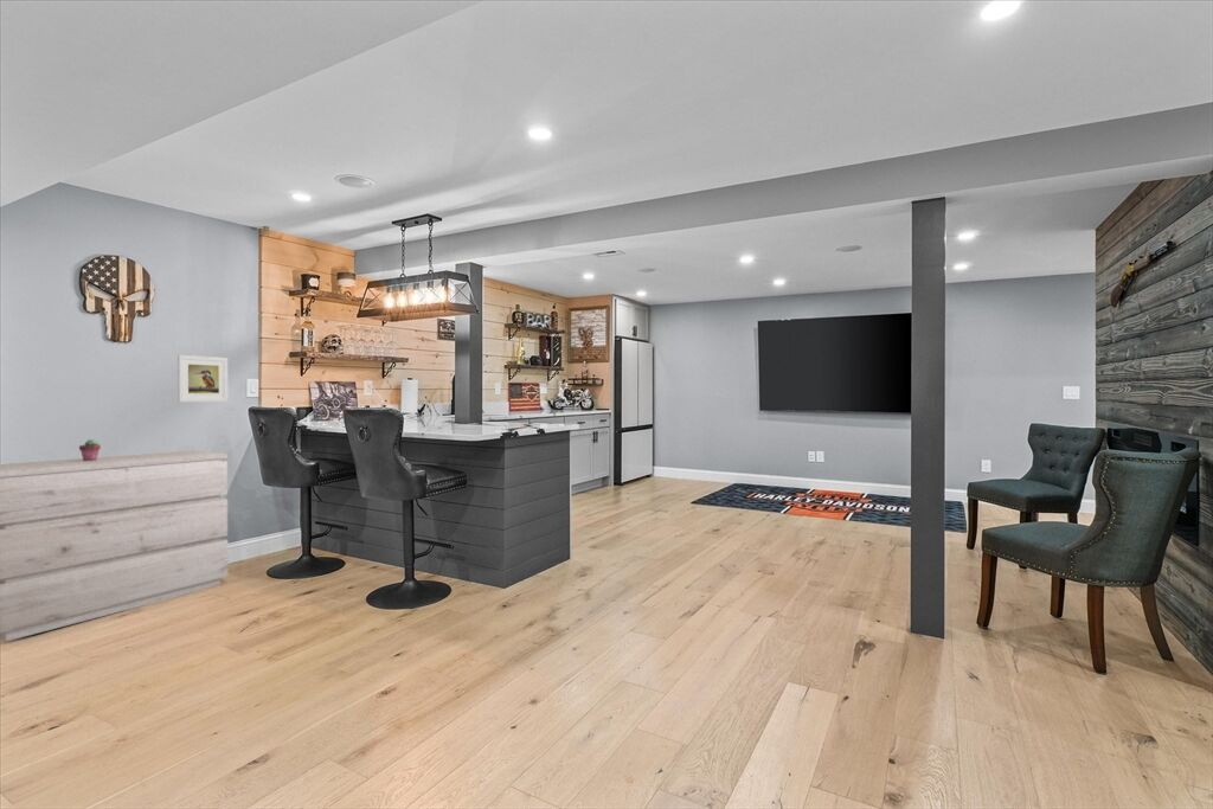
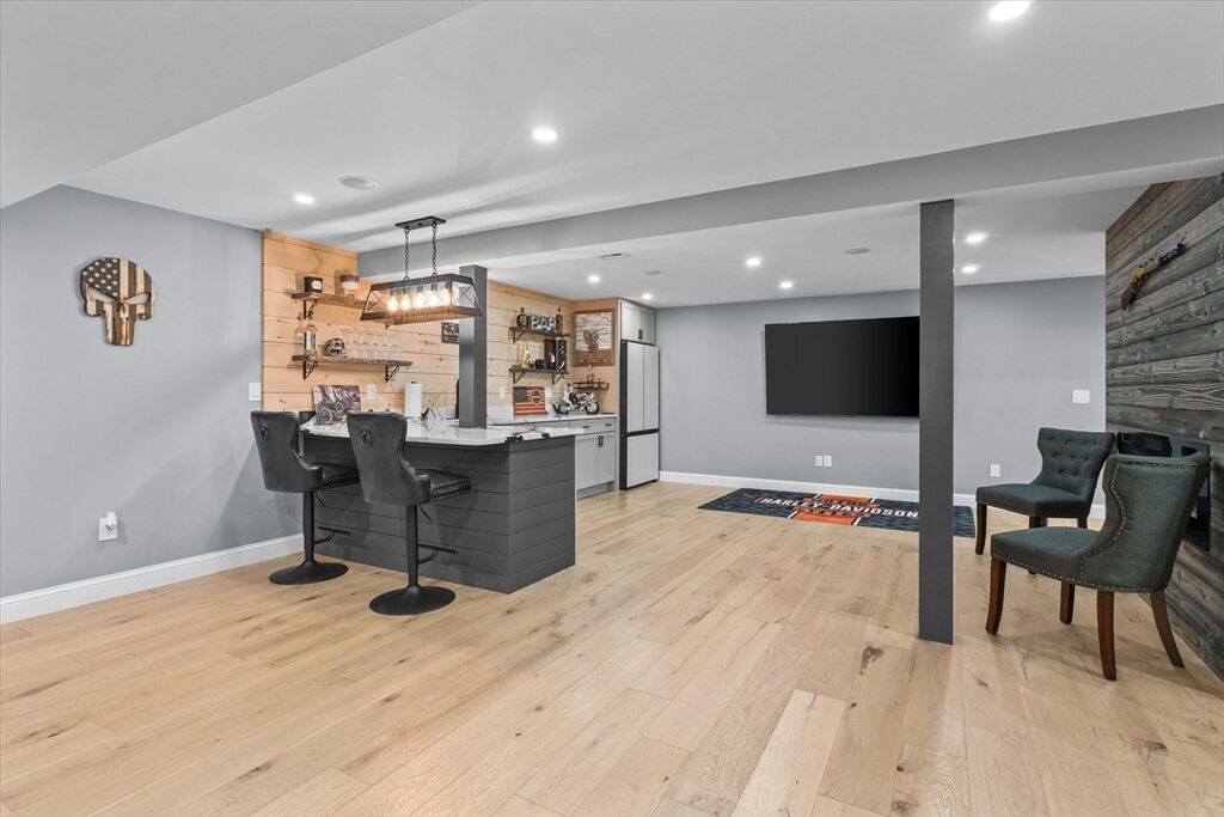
- potted succulent [78,438,102,461]
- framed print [177,354,229,403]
- chest of drawers [0,450,229,642]
